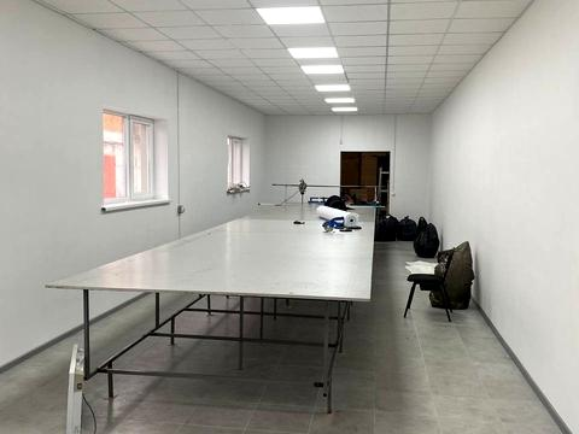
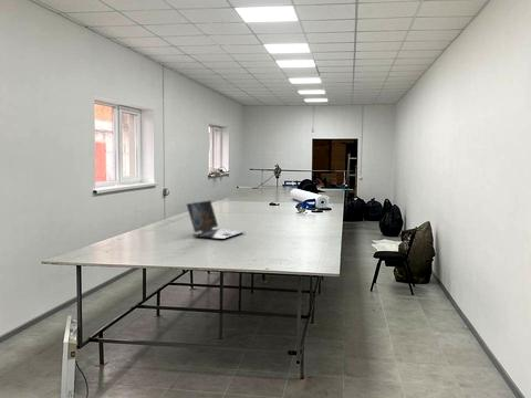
+ laptop [186,199,246,240]
